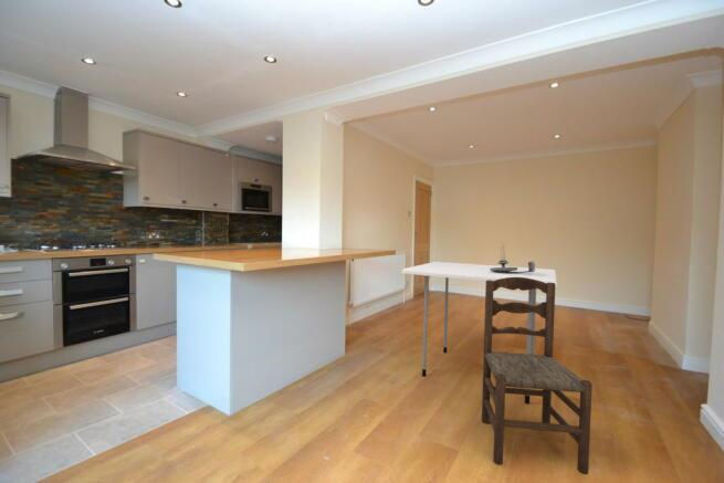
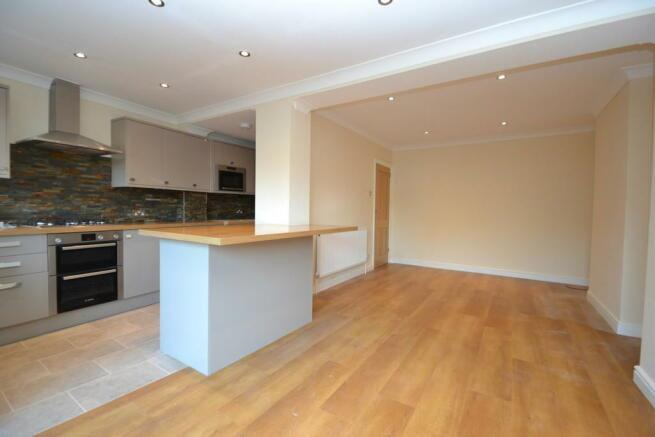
- dining chair [481,277,594,475]
- candlestick [490,242,536,273]
- dining table [401,261,558,405]
